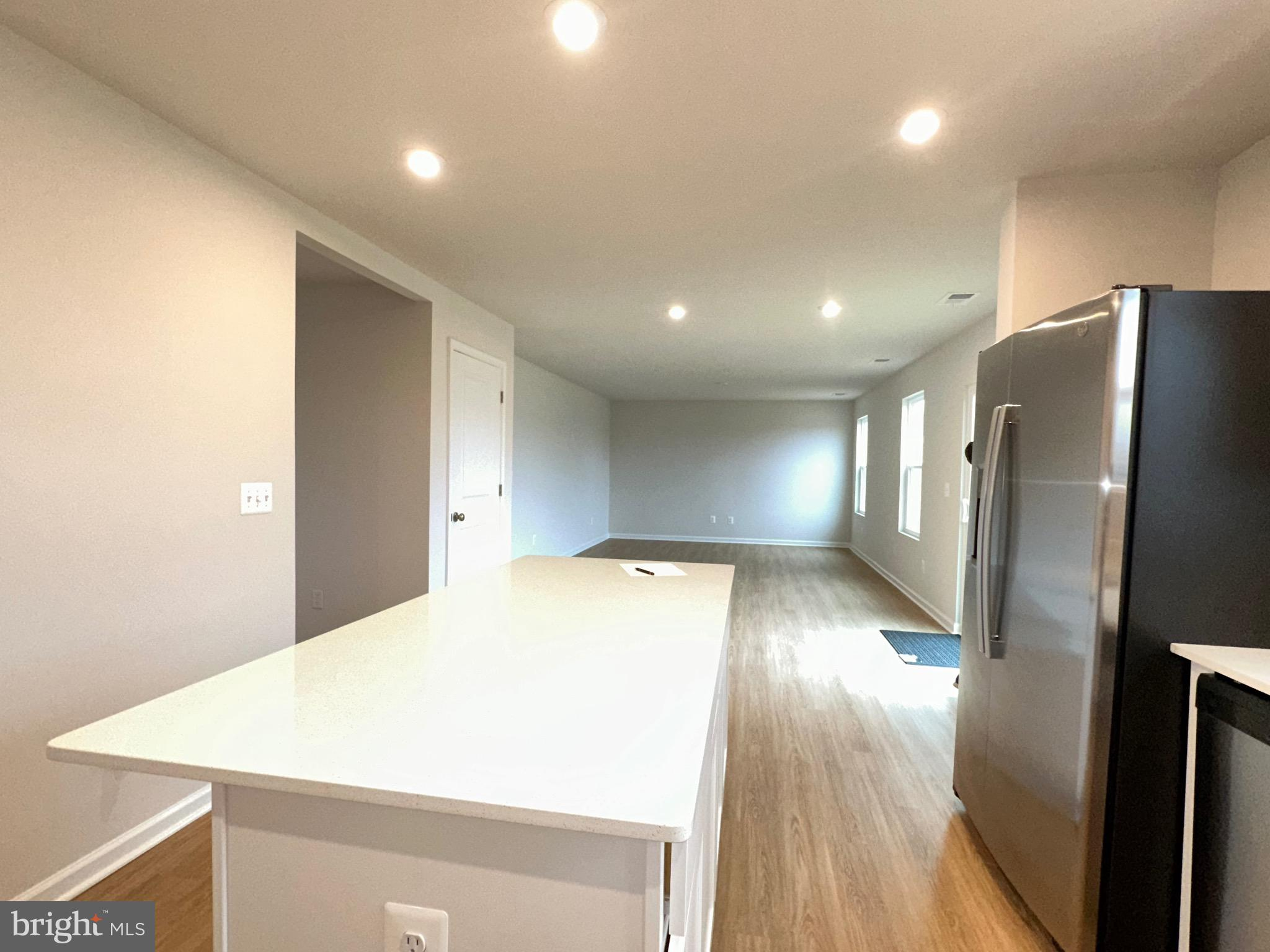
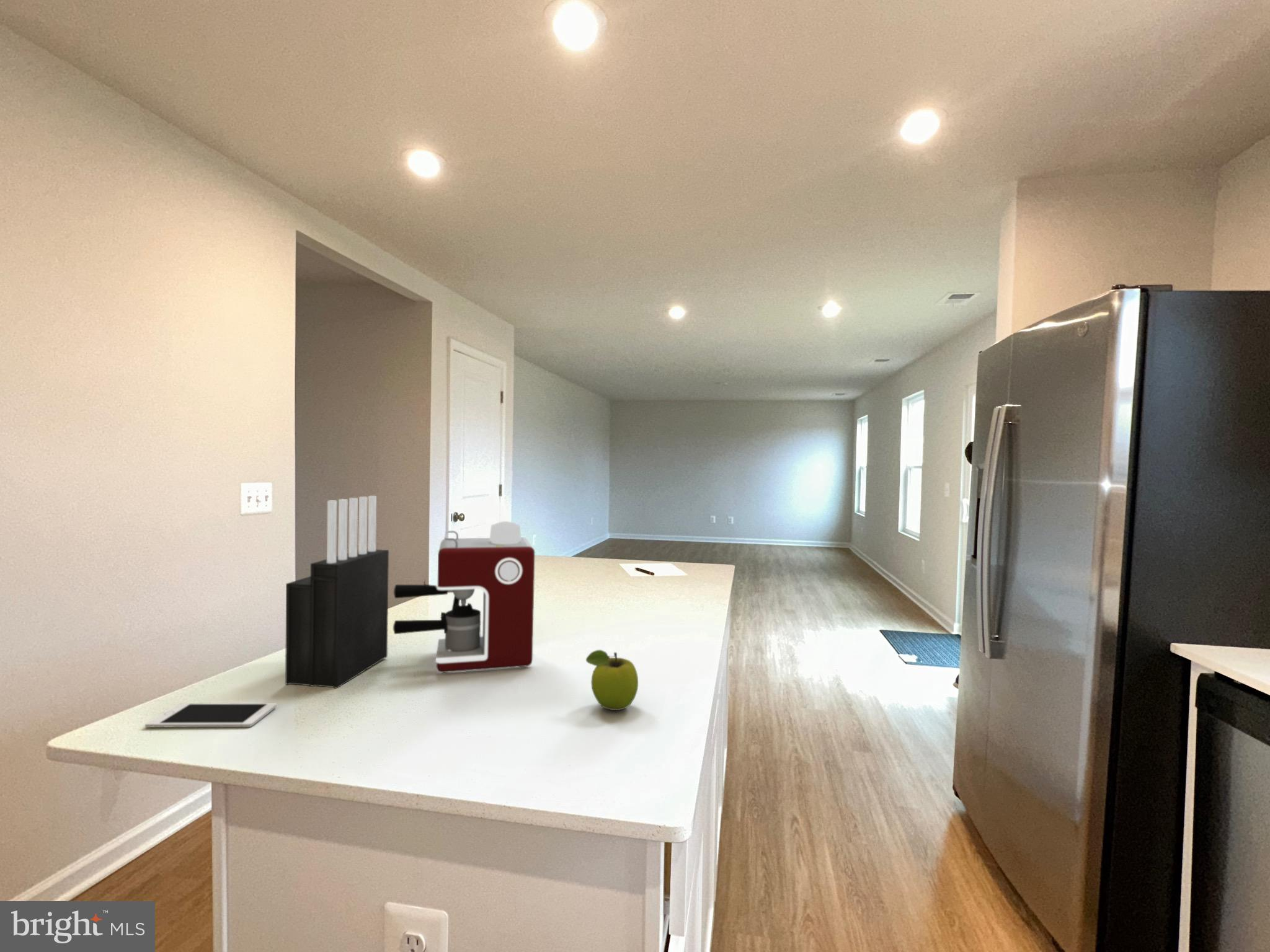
+ knife block [285,495,389,689]
+ cell phone [144,702,277,728]
+ fruit [585,649,639,711]
+ coffee maker [393,521,535,673]
